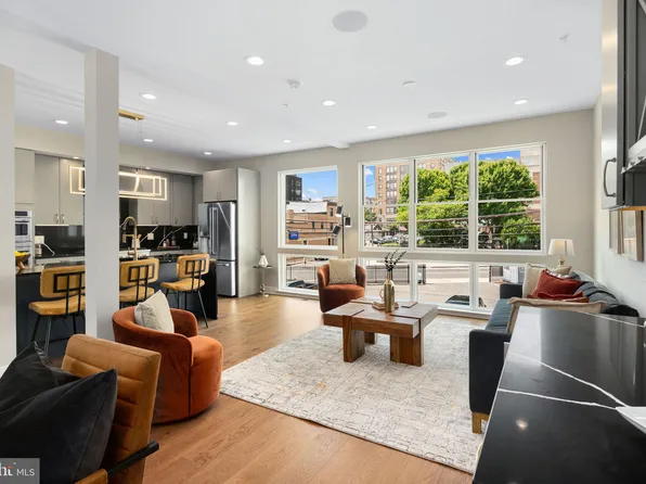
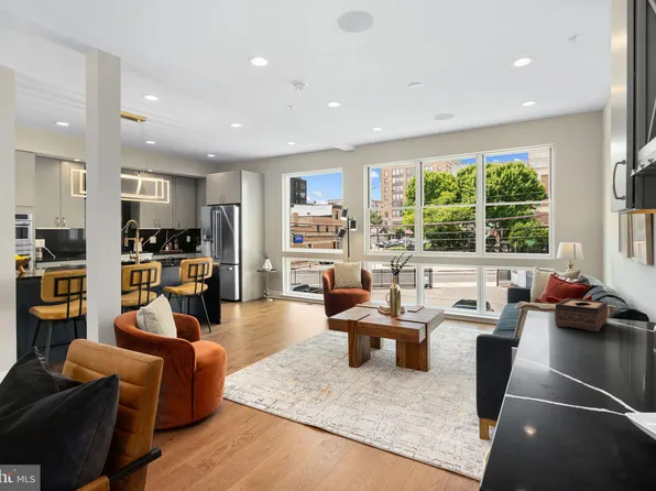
+ tissue box [554,297,609,332]
